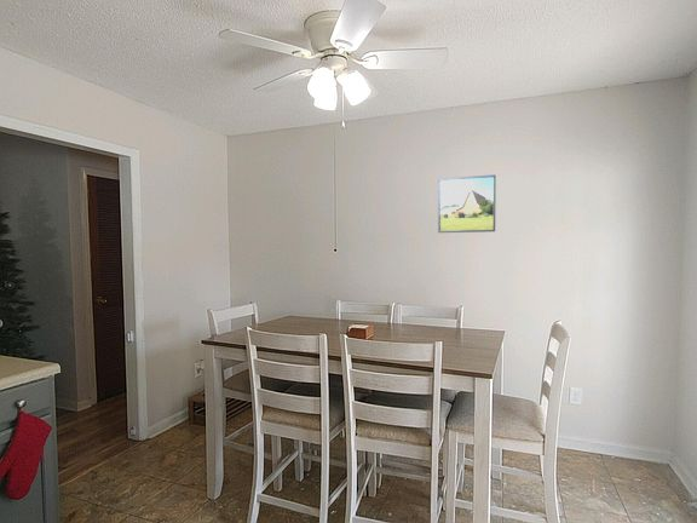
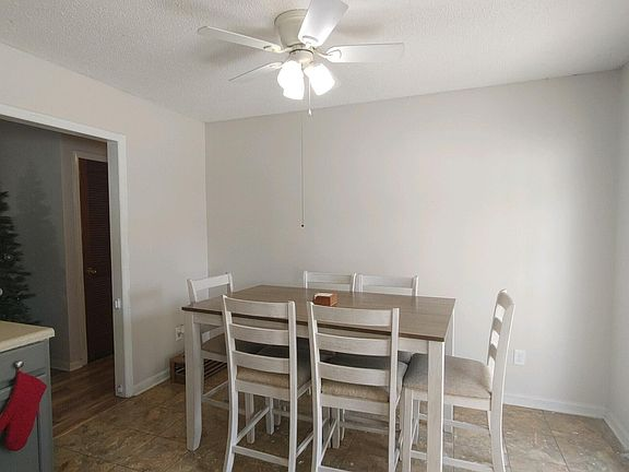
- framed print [437,173,497,234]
